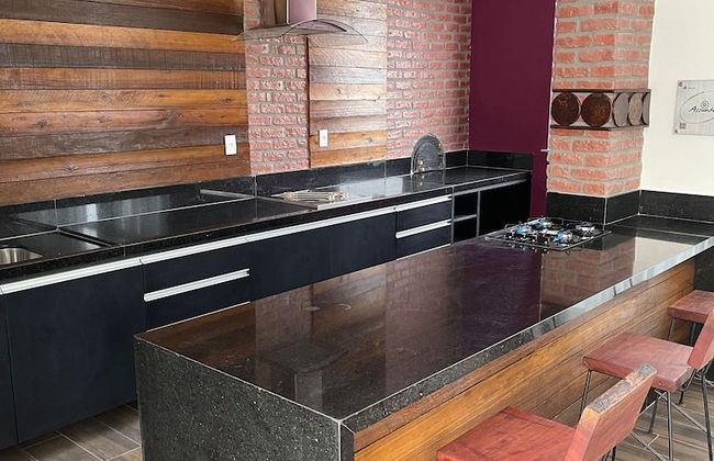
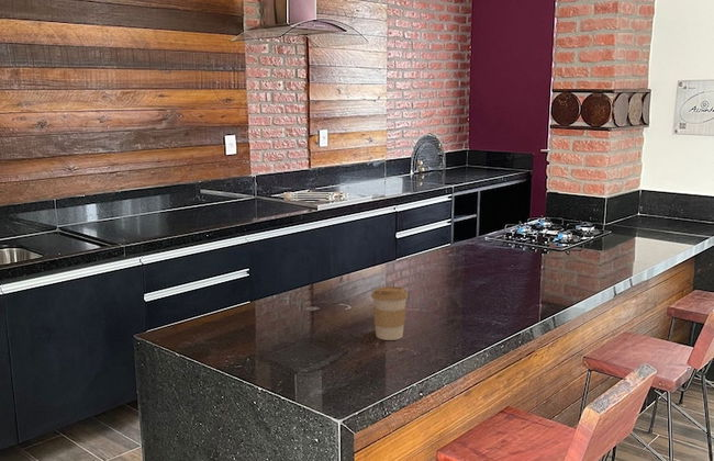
+ coffee cup [370,285,409,341]
